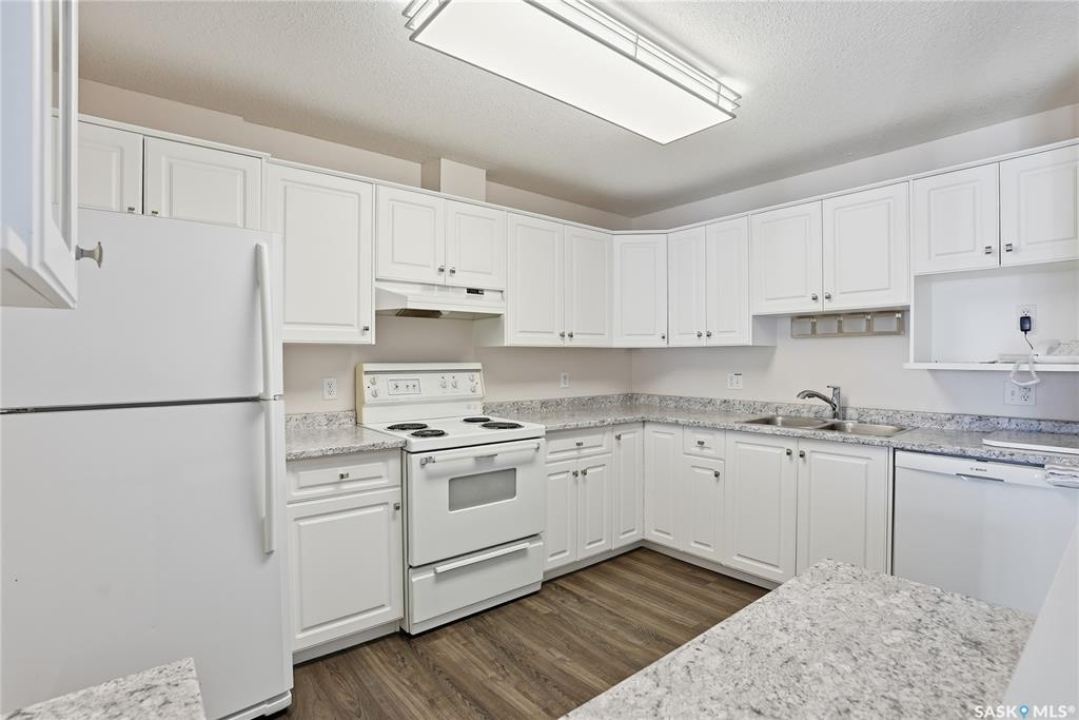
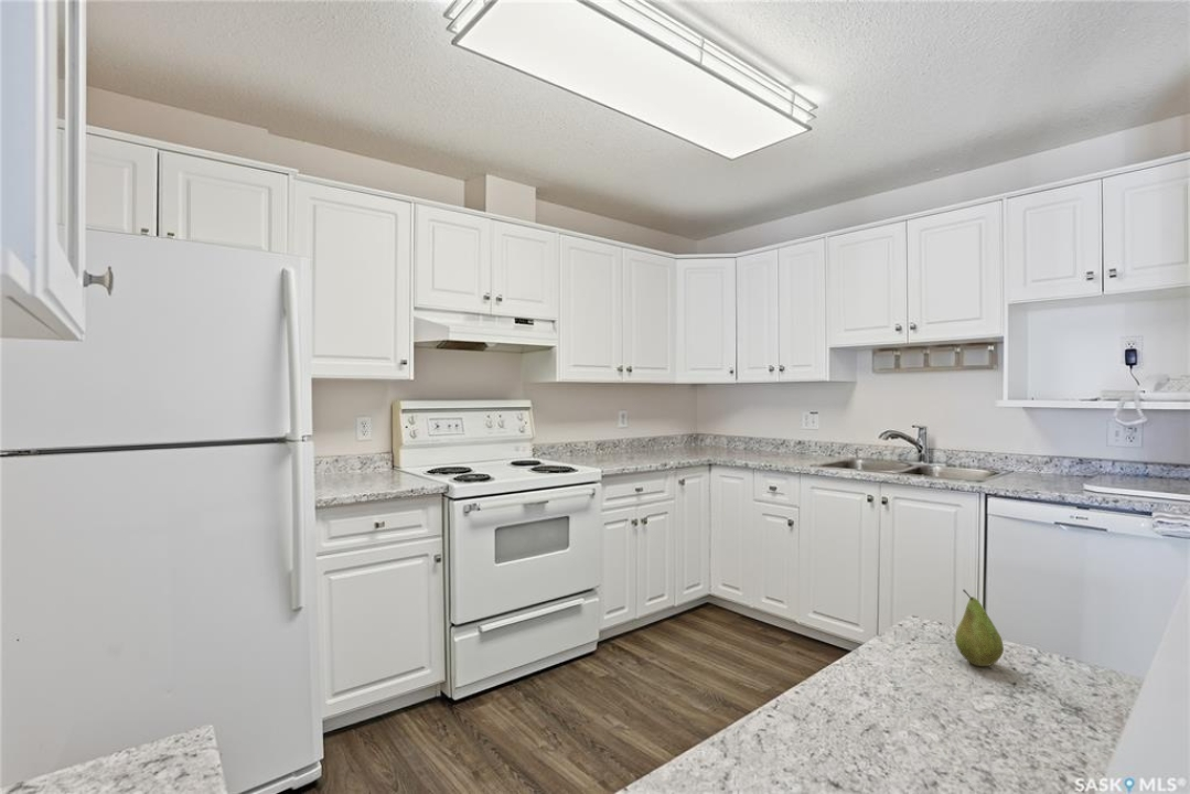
+ fruit [954,589,1005,667]
